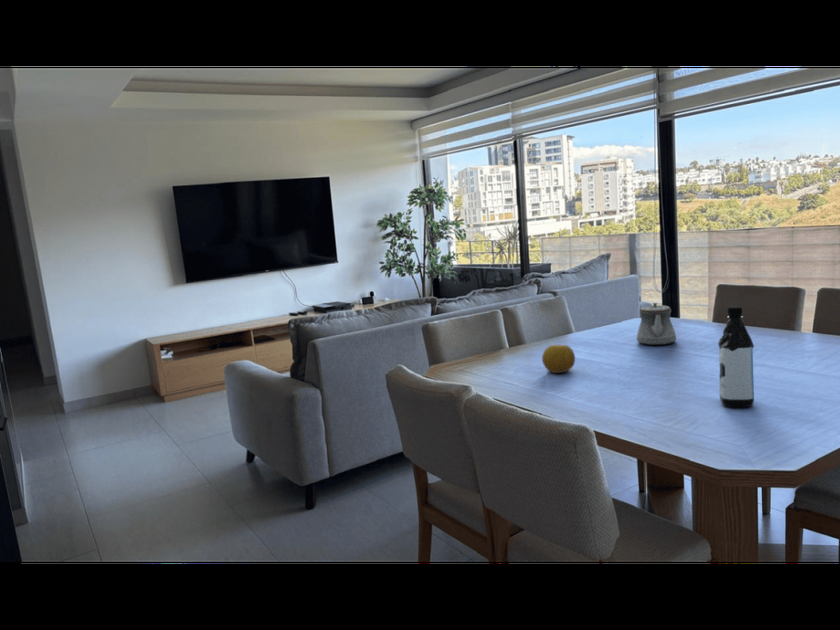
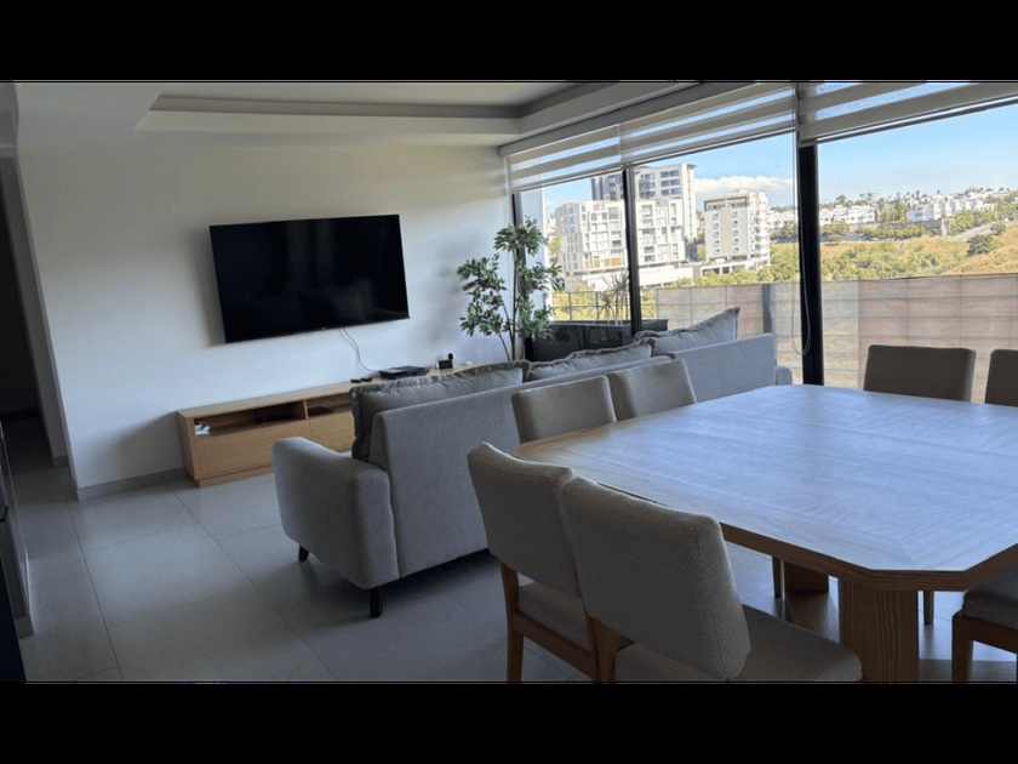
- water bottle [717,305,755,408]
- fruit [541,344,576,374]
- teapot [636,302,677,346]
